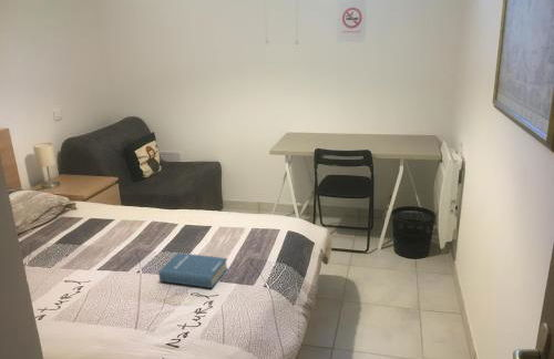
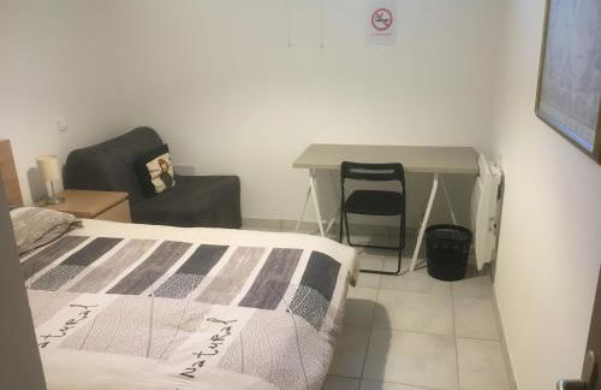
- hardback book [157,252,229,289]
